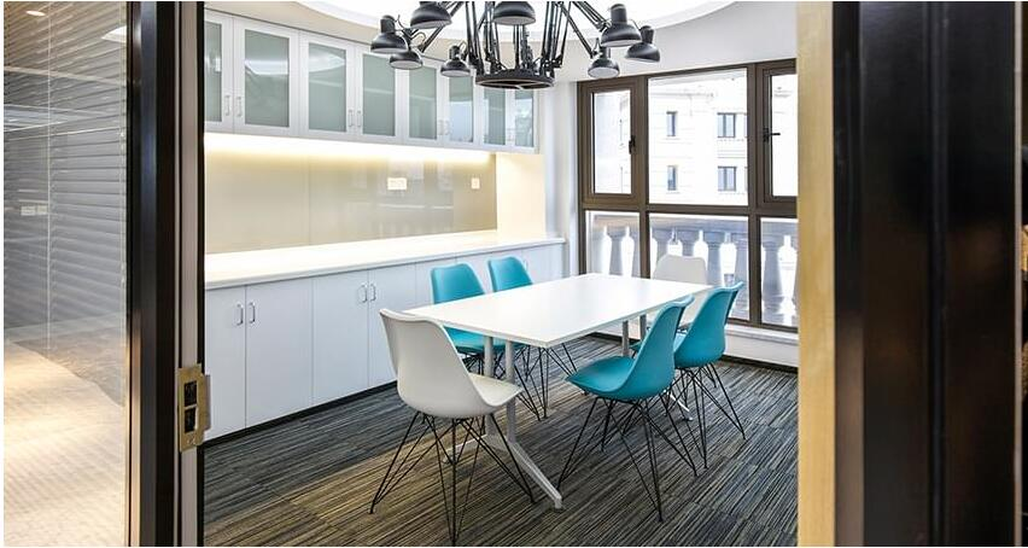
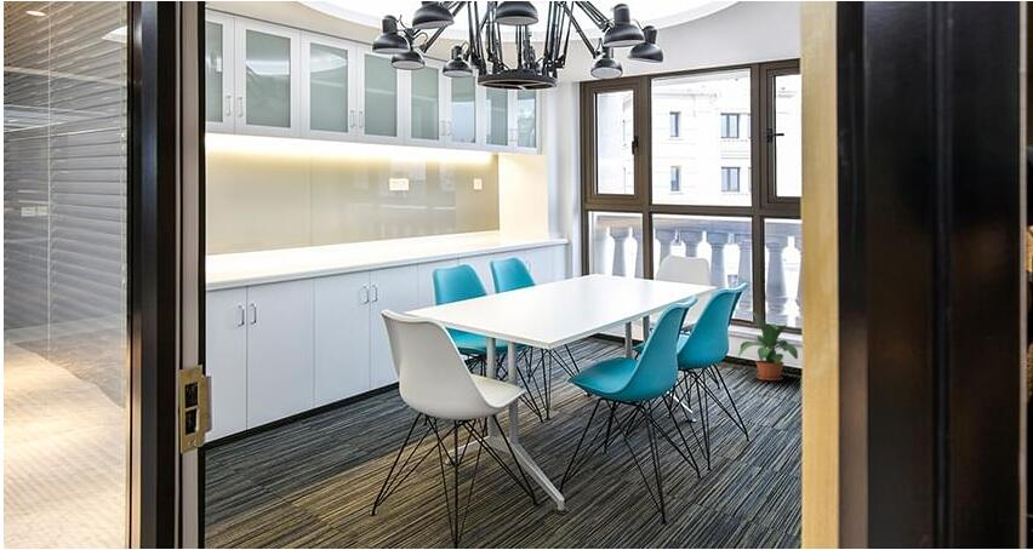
+ potted plant [736,310,799,382]
